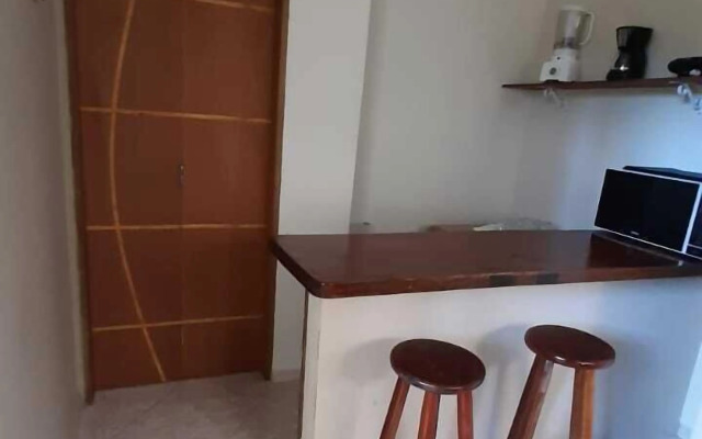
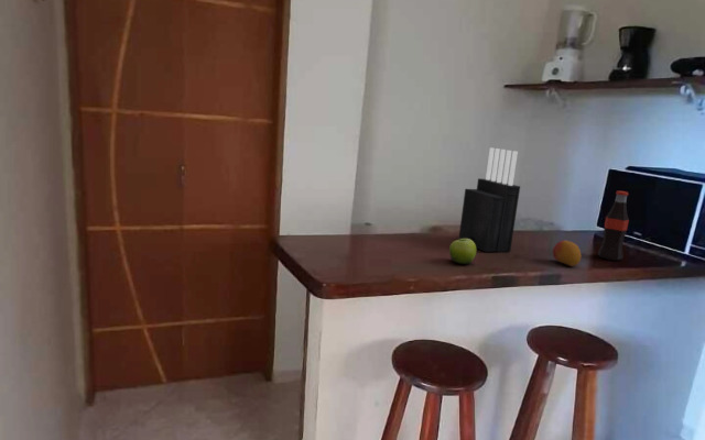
+ fruit [448,237,477,265]
+ fruit [552,240,582,267]
+ bottle [597,190,630,262]
+ knife block [458,146,521,253]
